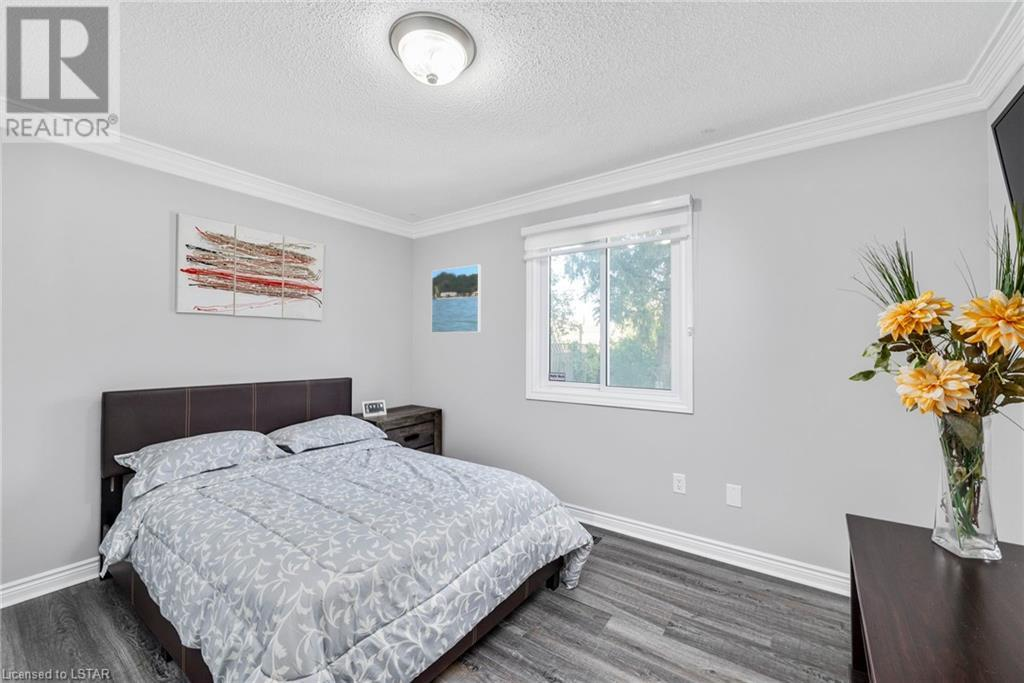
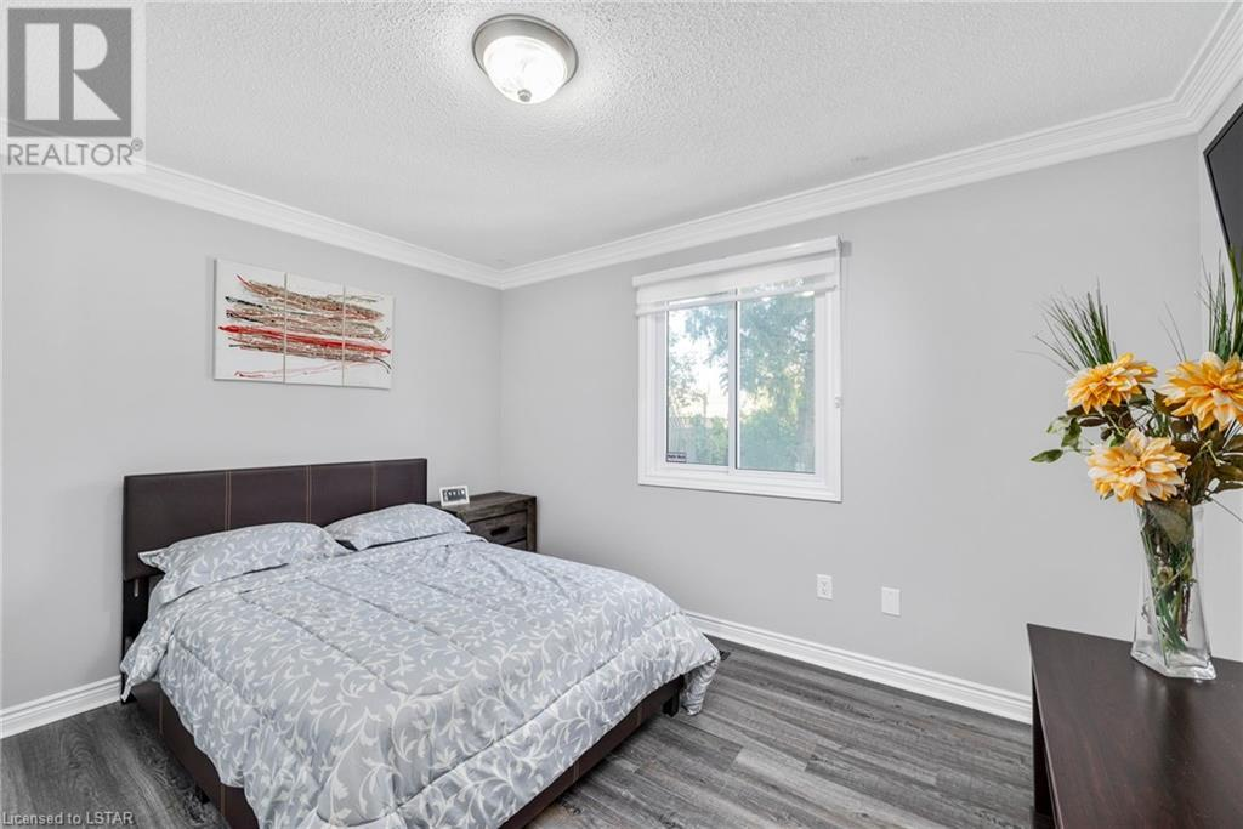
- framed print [430,264,482,334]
